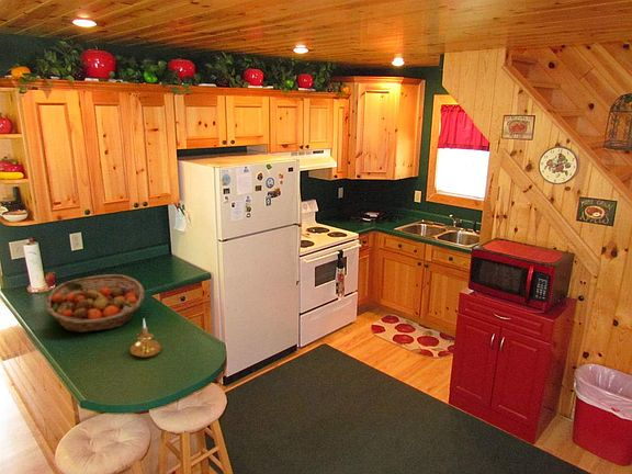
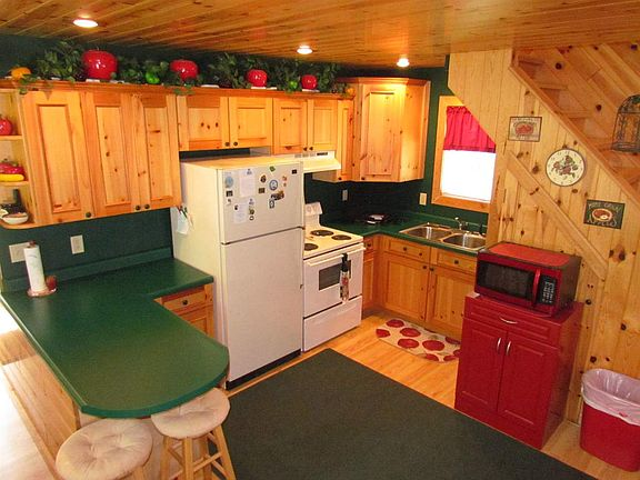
- candle holder [129,318,163,359]
- fruit basket [45,273,146,334]
